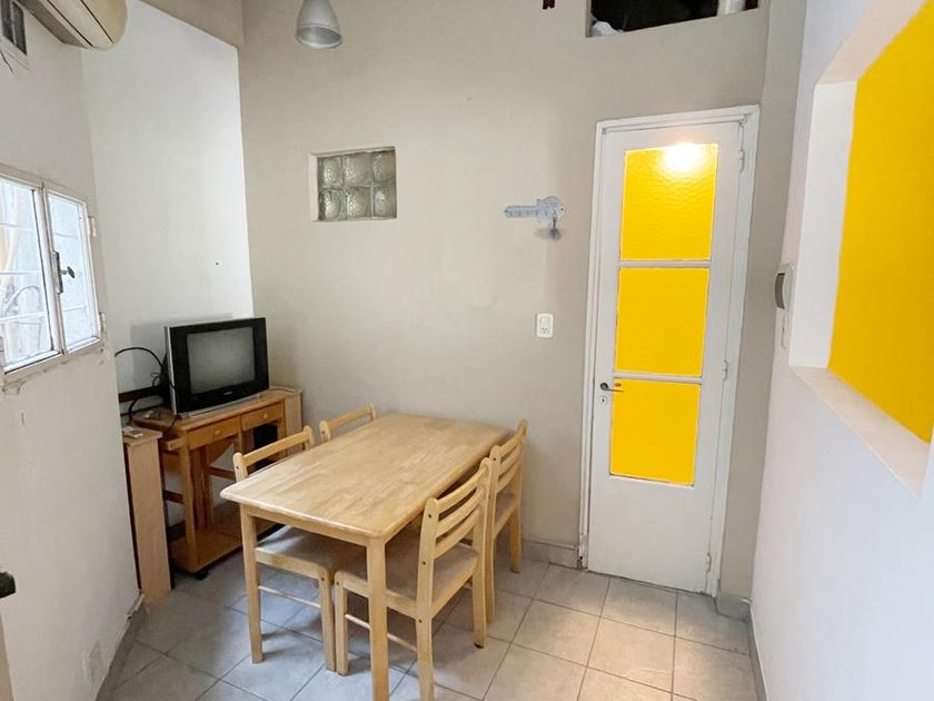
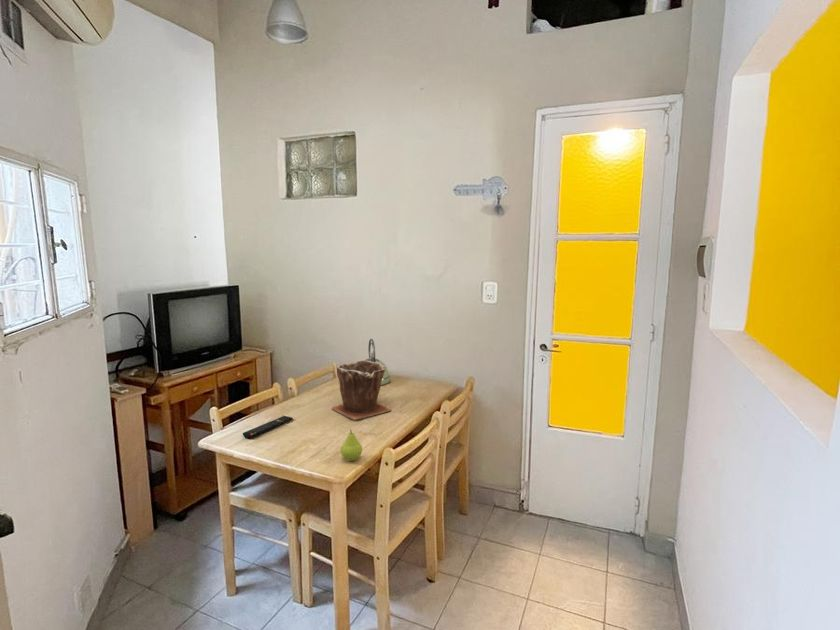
+ fruit [339,429,363,462]
+ kettle [365,338,392,386]
+ remote control [242,415,294,439]
+ plant pot [330,359,392,421]
